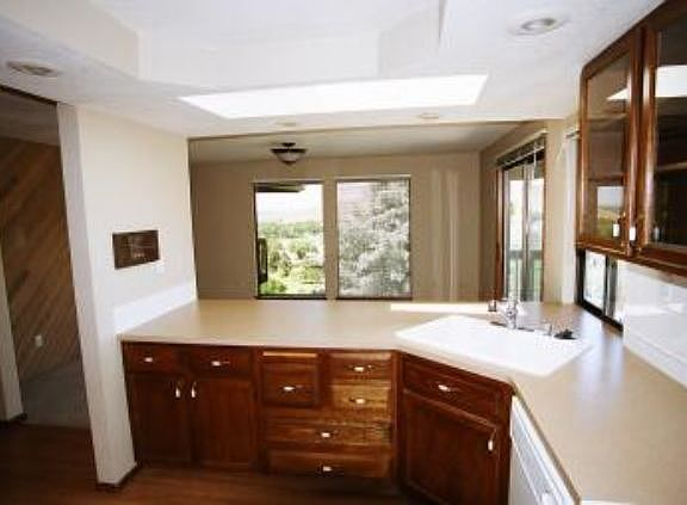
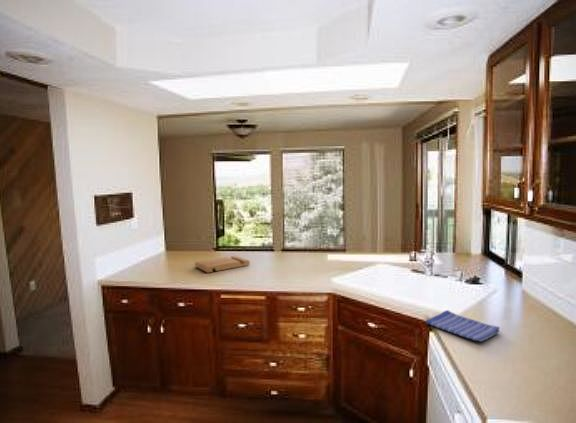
+ cutting board [194,255,251,273]
+ dish towel [425,309,501,342]
